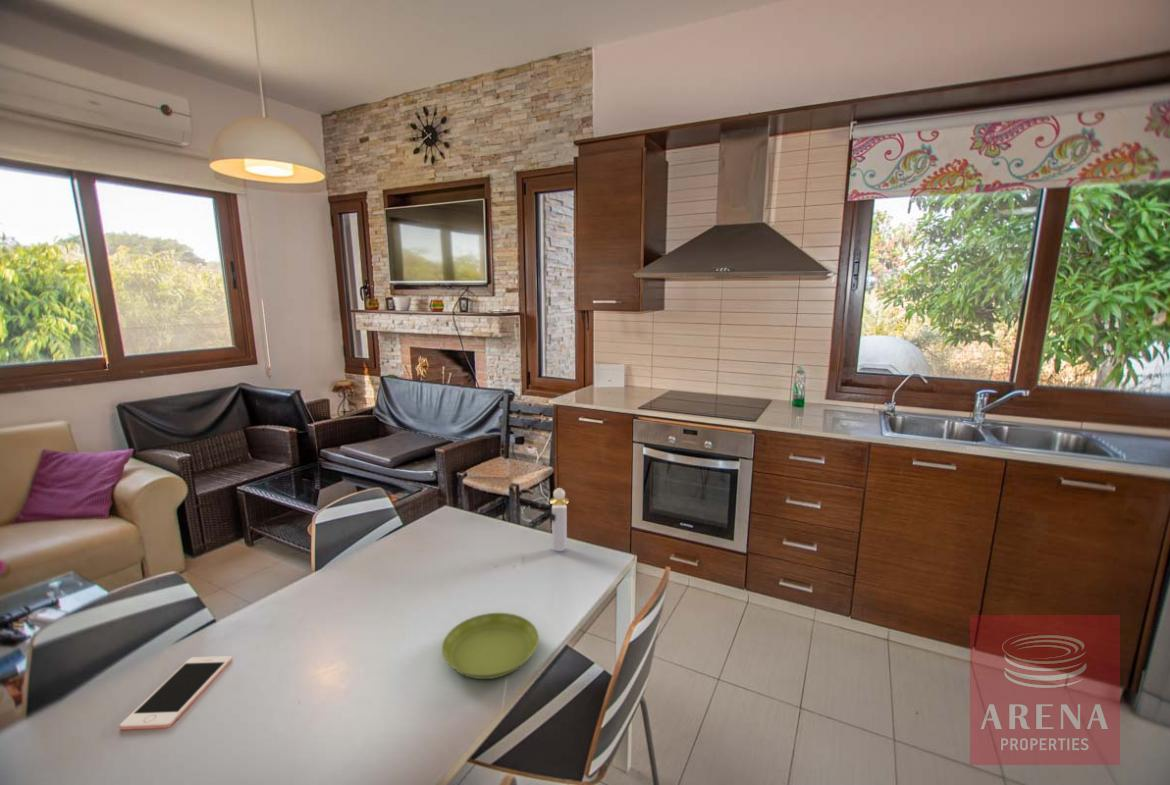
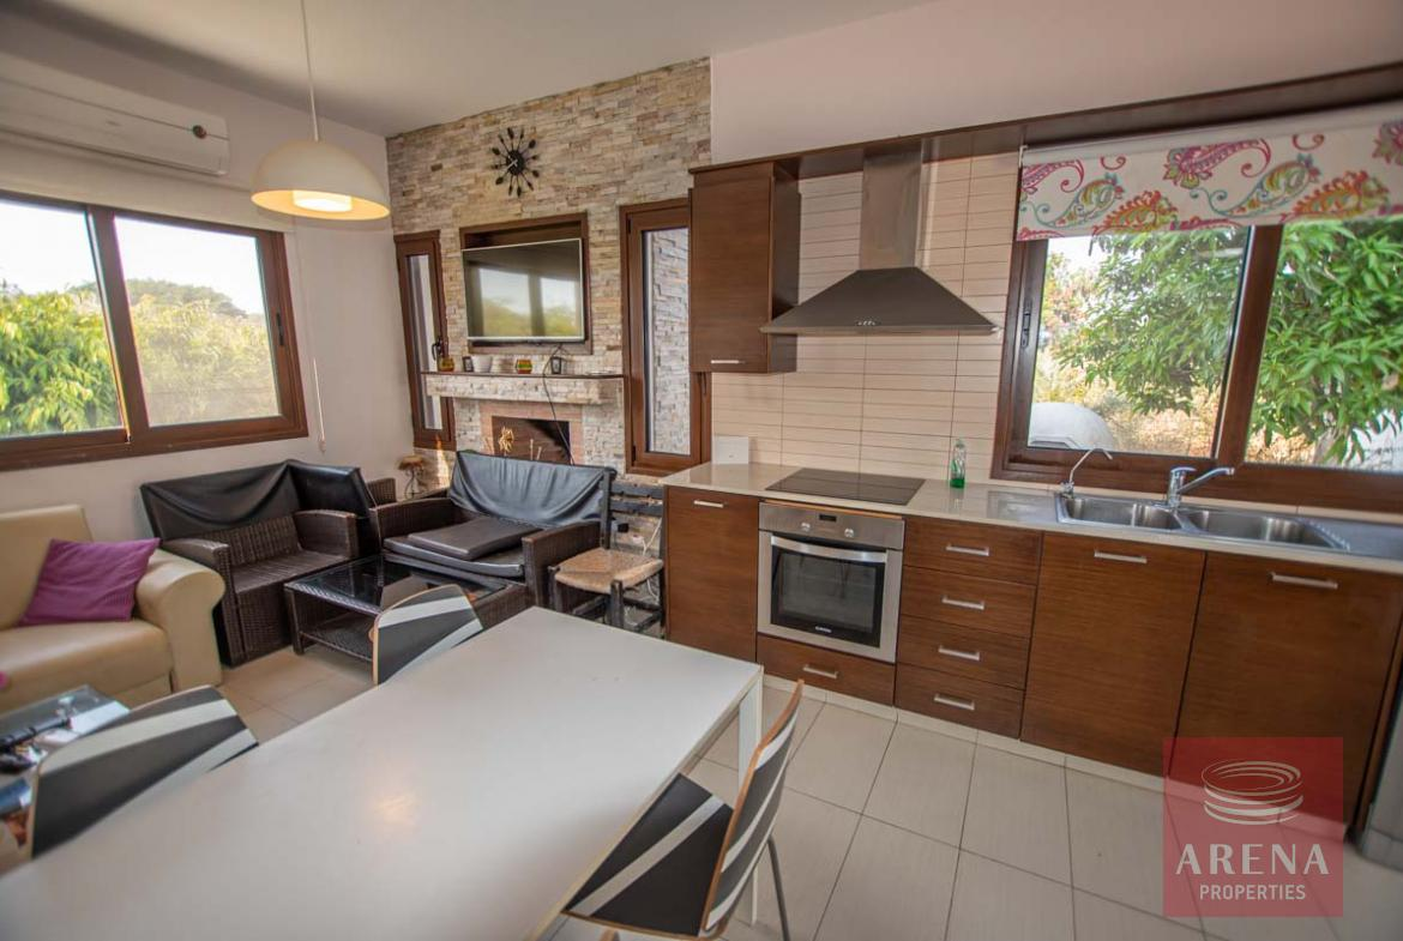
- cell phone [119,655,233,731]
- saucer [441,612,540,680]
- perfume bottle [549,487,570,552]
